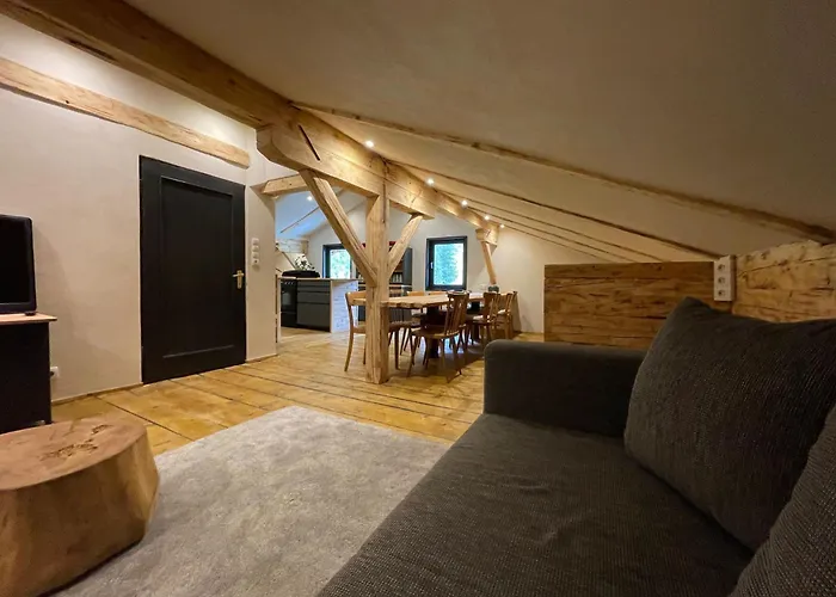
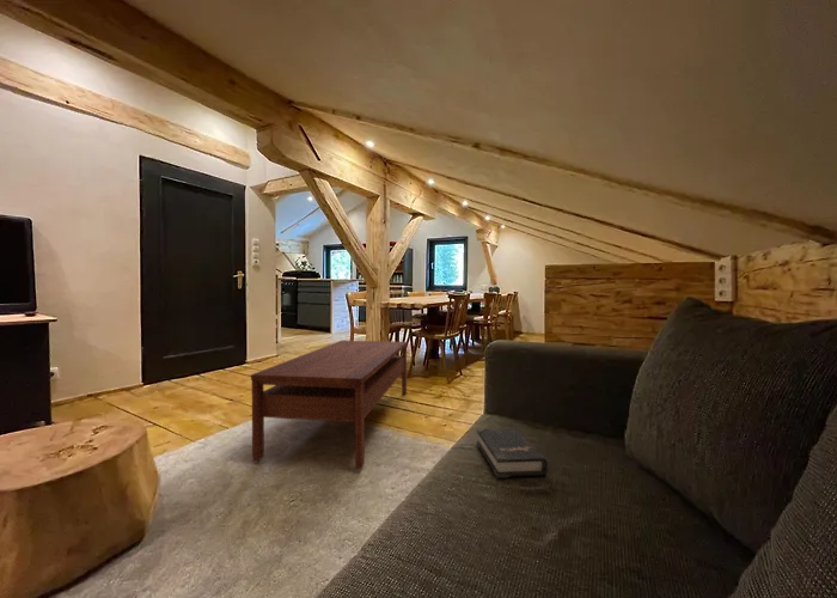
+ hardback book [476,427,549,478]
+ coffee table [250,340,408,470]
